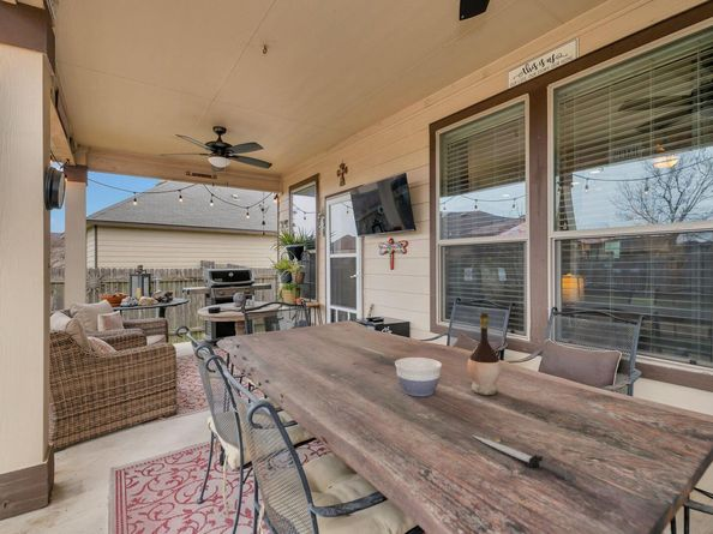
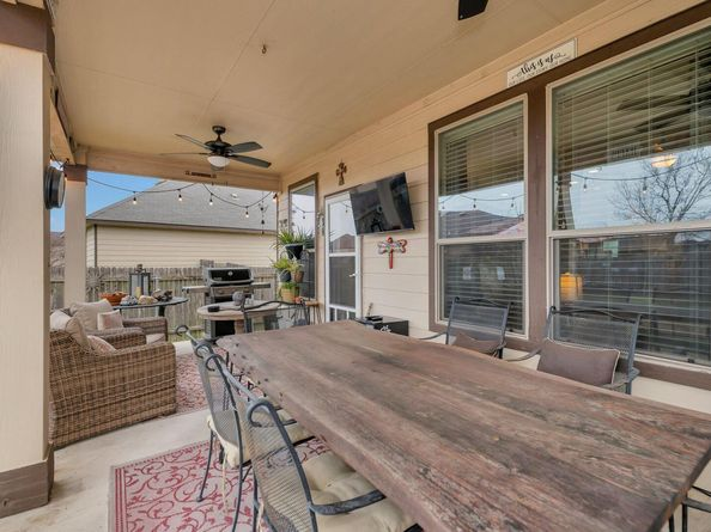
- bowl [394,356,443,397]
- sword [472,434,577,482]
- wine bottle [467,312,503,396]
